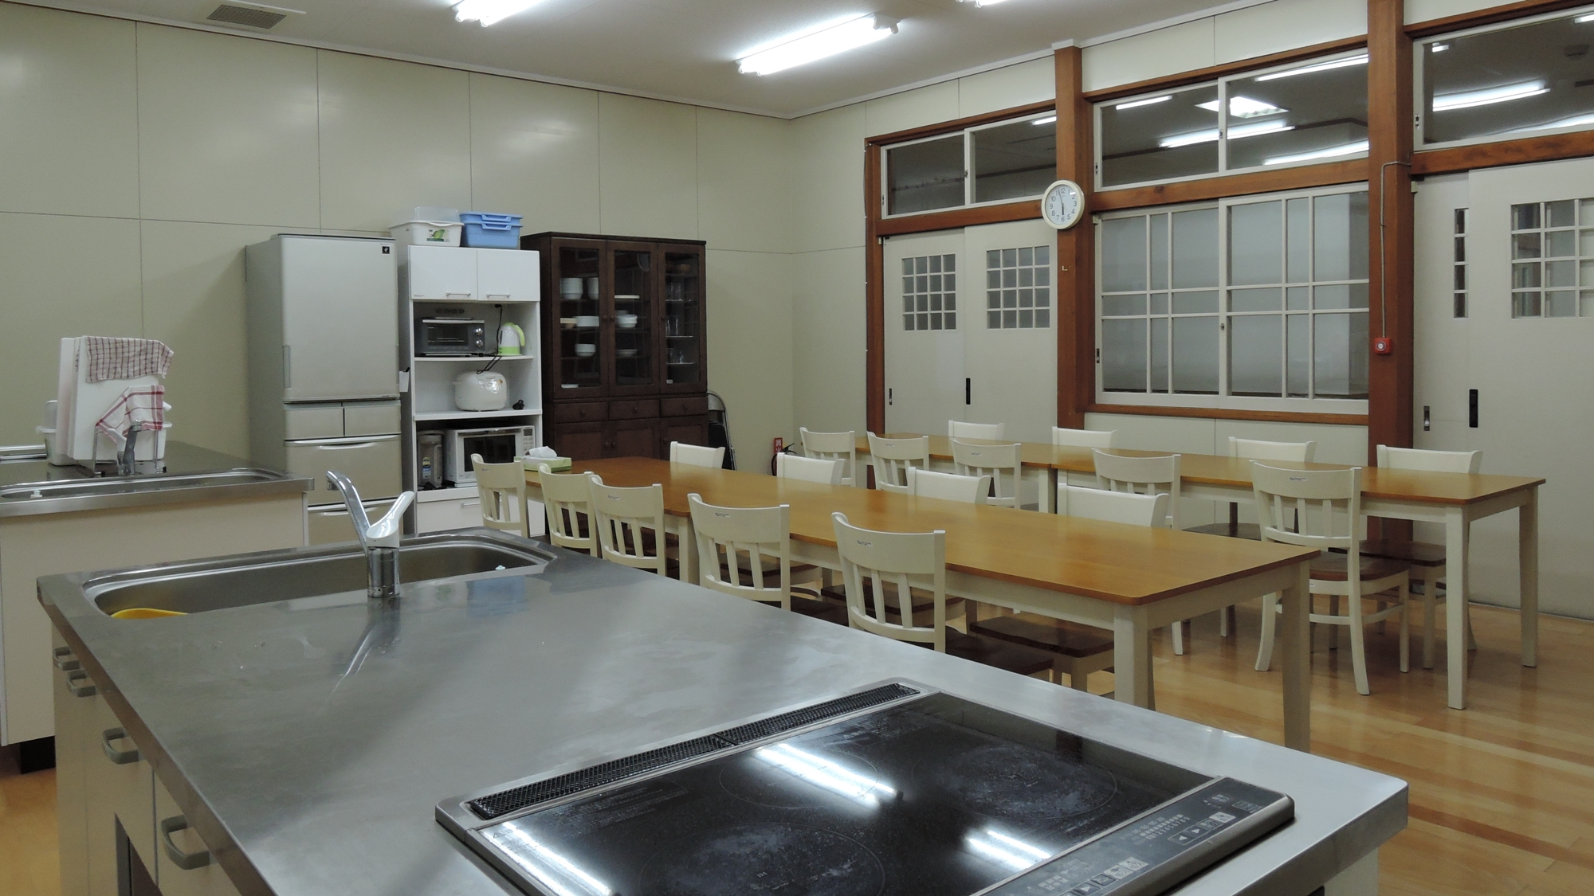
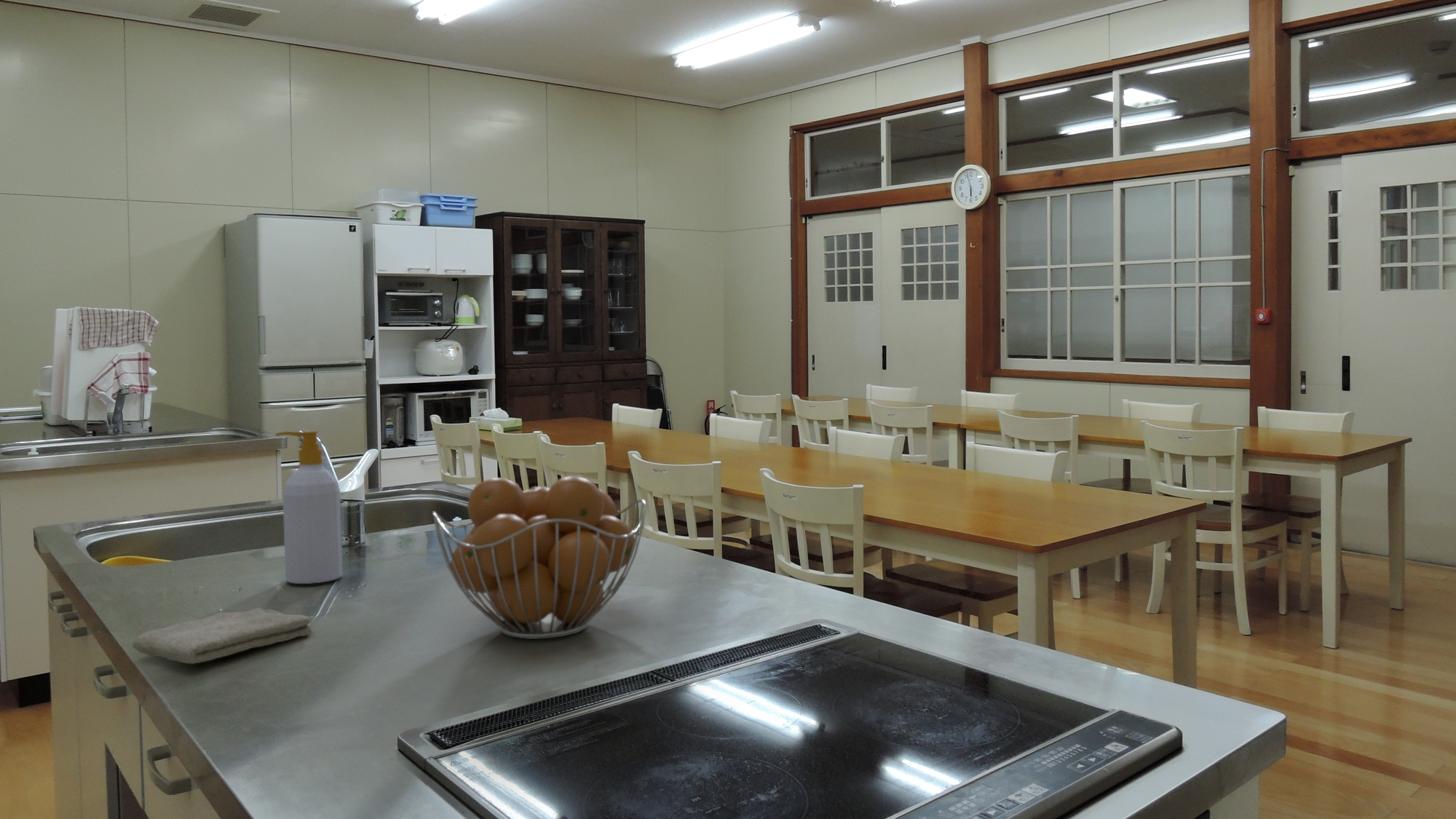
+ washcloth [132,608,312,665]
+ soap bottle [274,430,344,585]
+ fruit basket [432,475,647,640]
